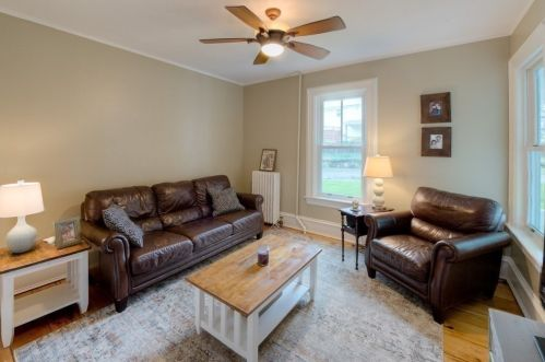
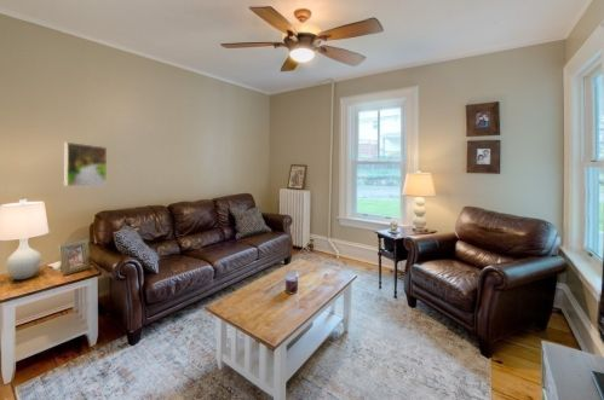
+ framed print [63,141,108,189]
